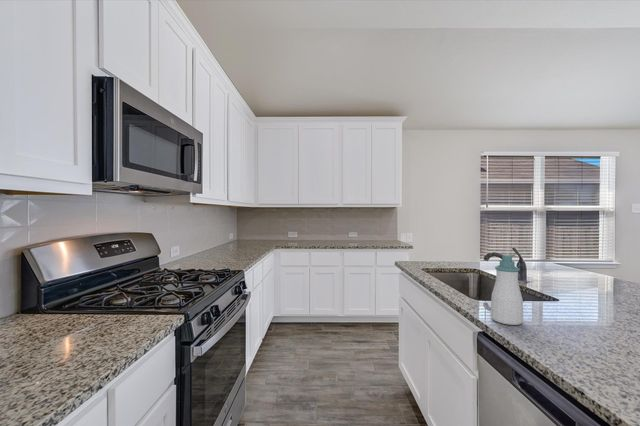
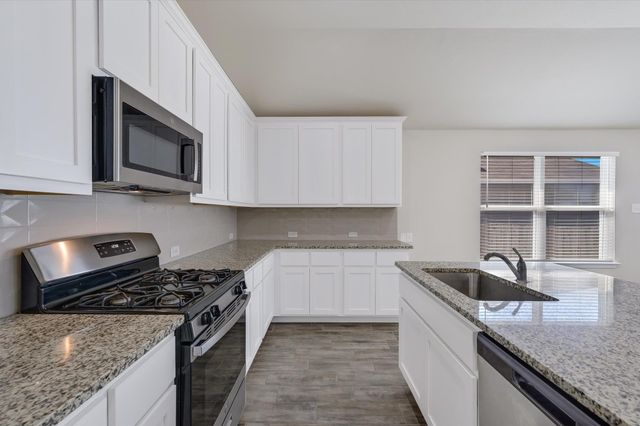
- soap bottle [490,254,524,326]
